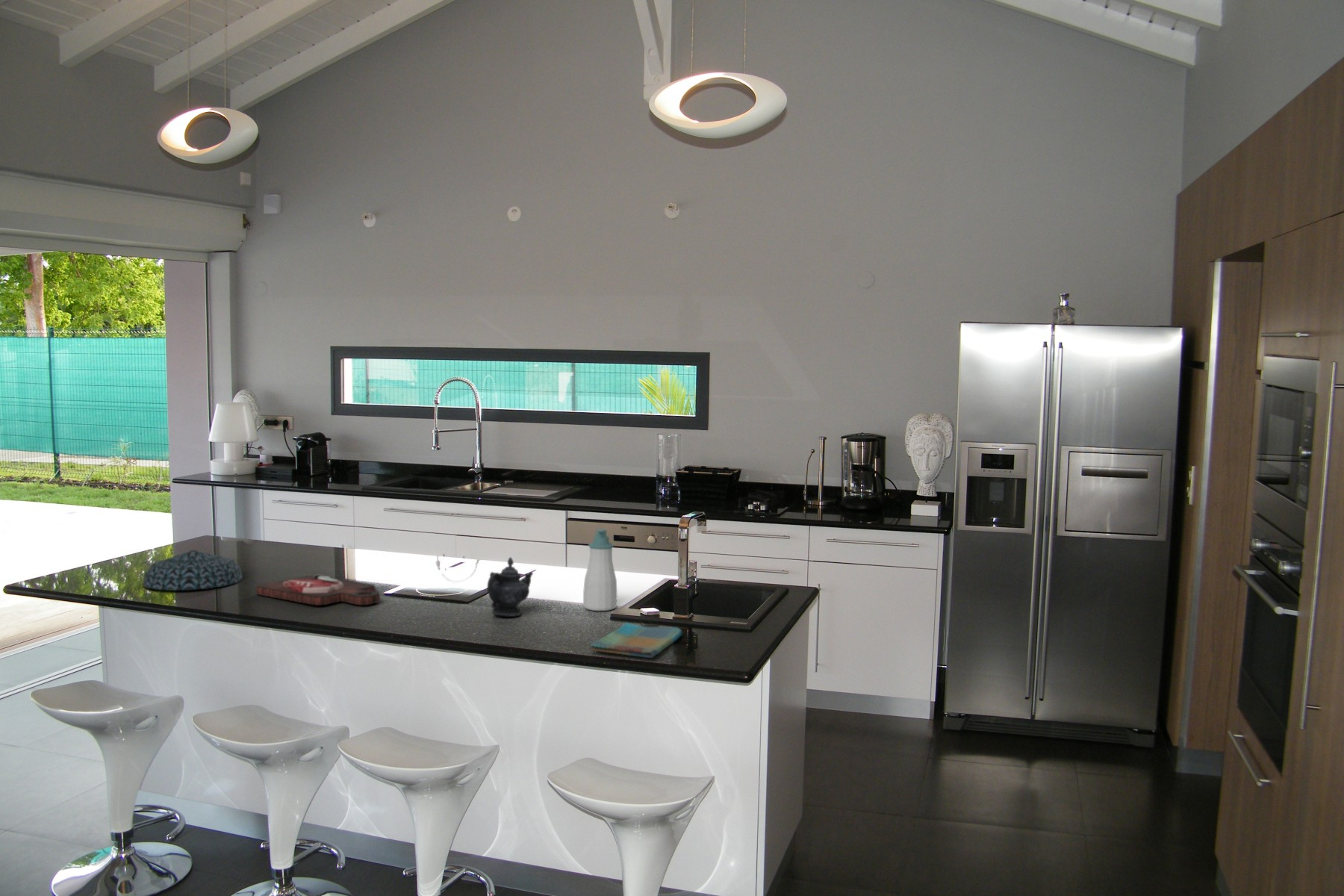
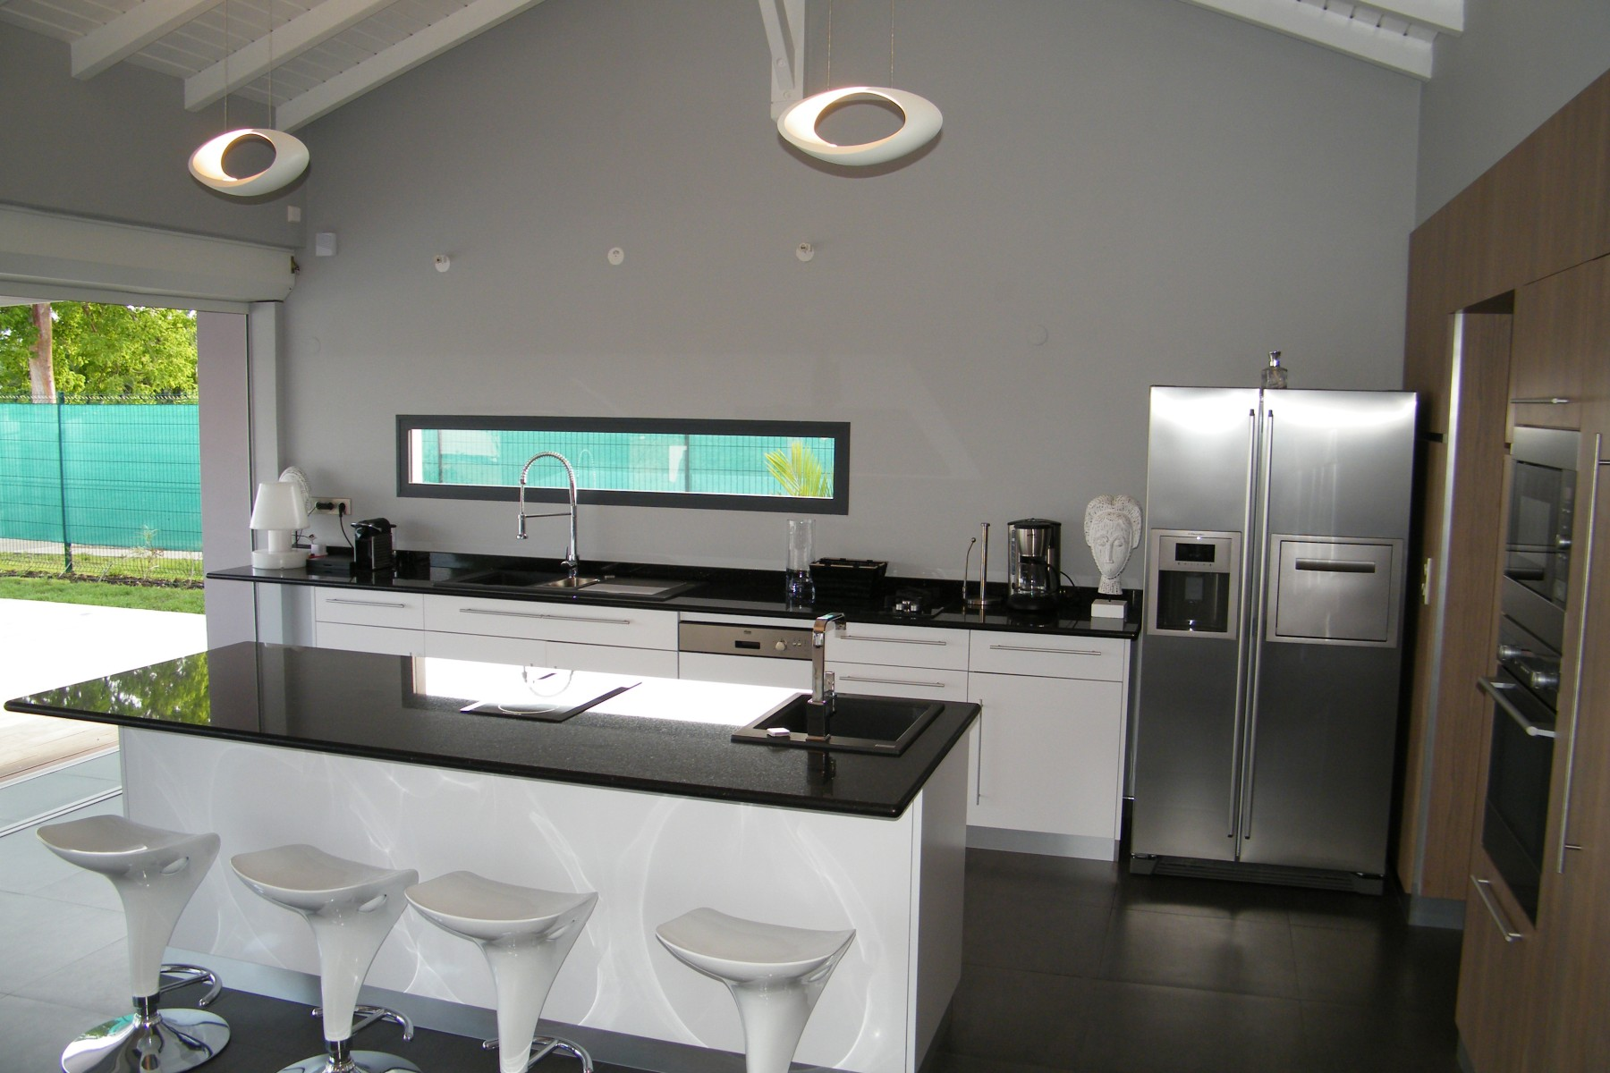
- soap bottle [582,529,617,612]
- cutting board [255,574,381,606]
- bowl [142,550,243,591]
- teapot [486,556,534,617]
- dish towel [590,622,683,659]
